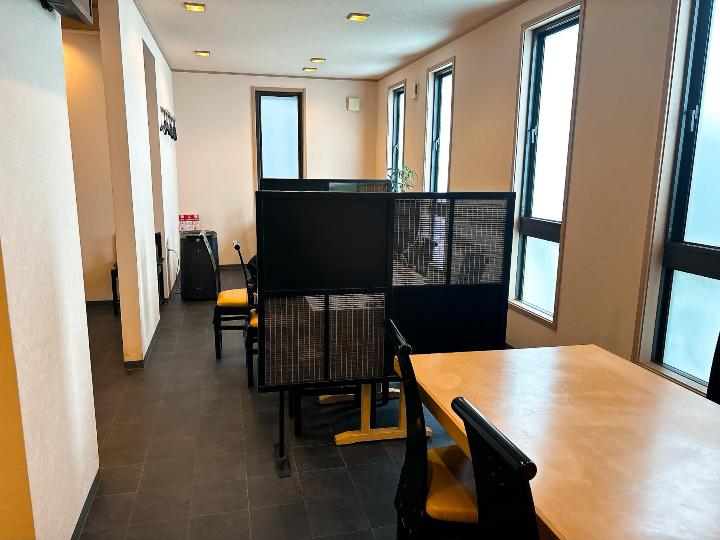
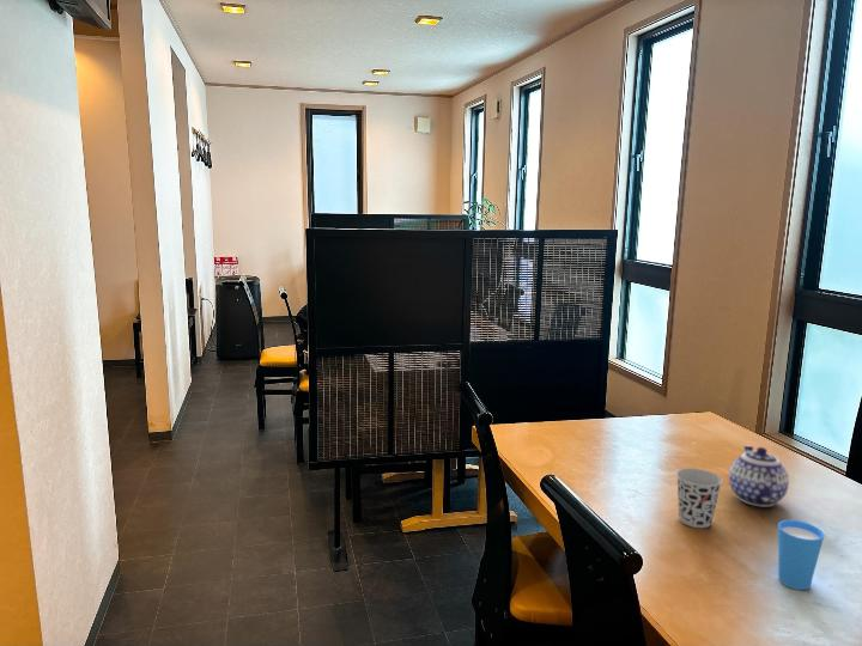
+ teapot [728,444,790,508]
+ cup [777,519,825,591]
+ cup [675,467,723,529]
